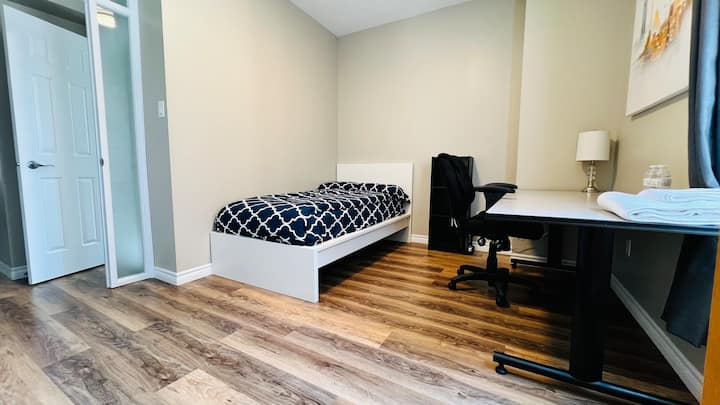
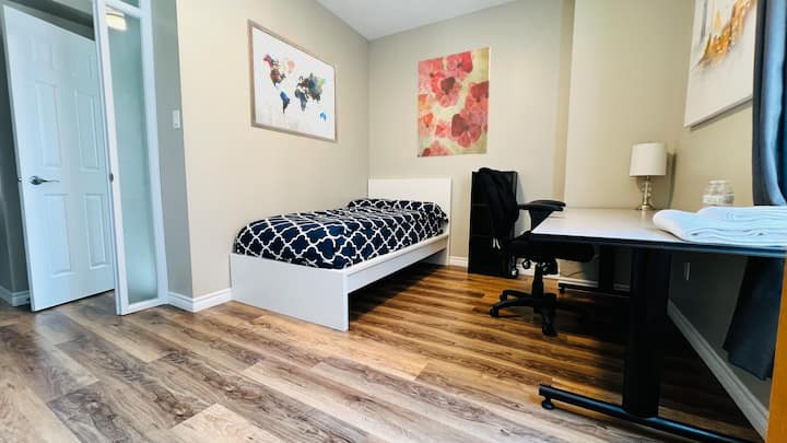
+ wall art [246,18,339,144]
+ wall art [416,46,492,159]
